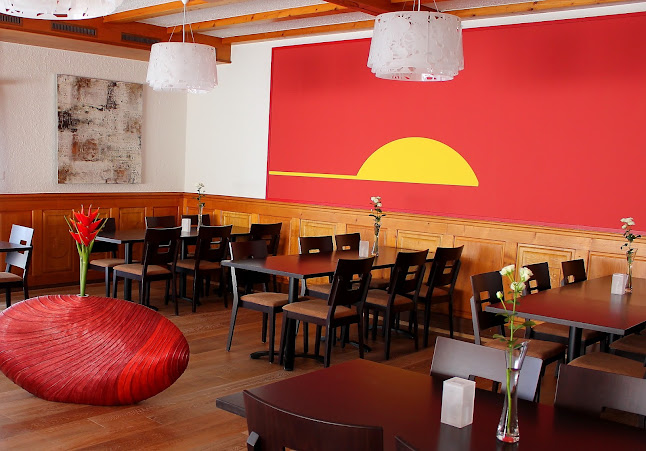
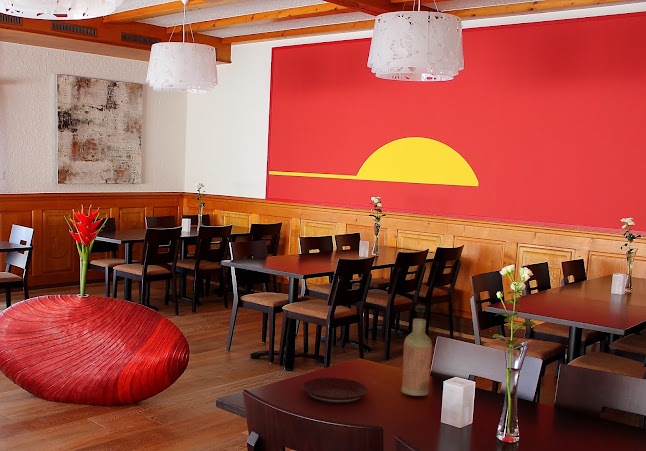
+ bottle [400,305,433,397]
+ plate [301,377,369,405]
